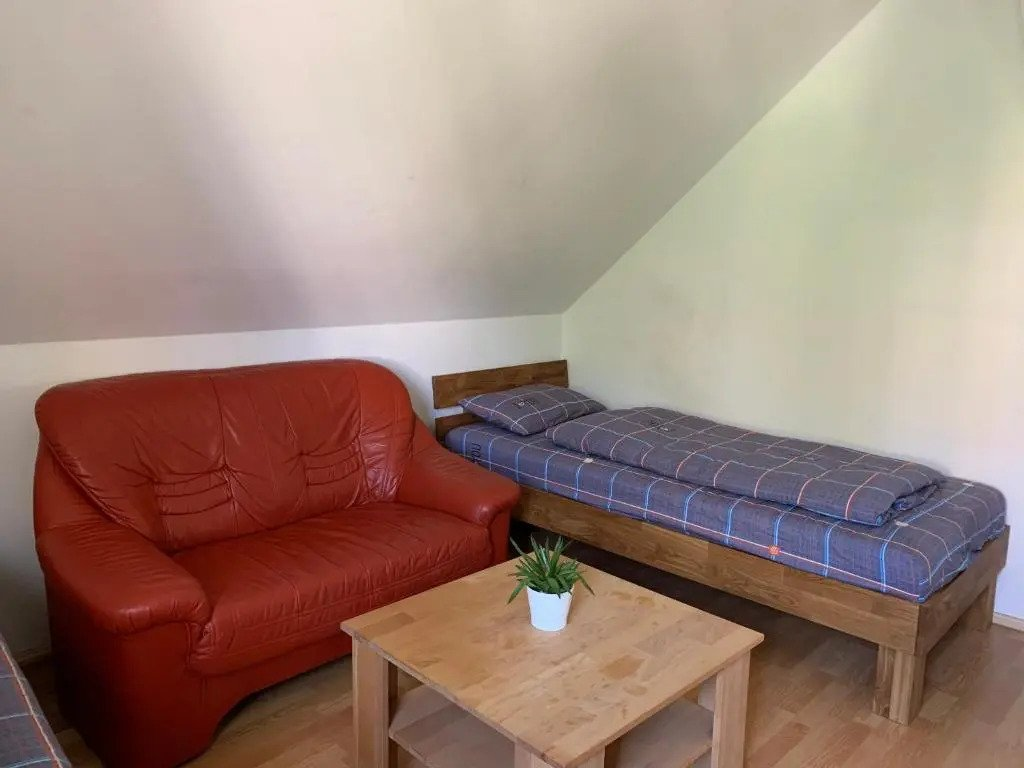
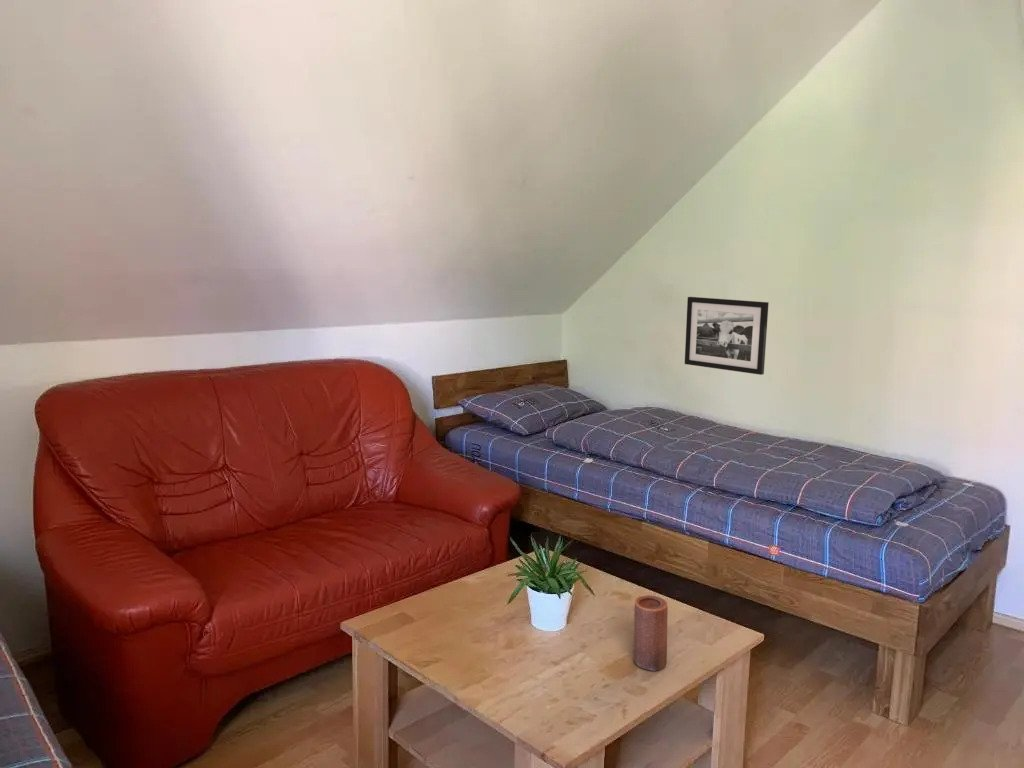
+ picture frame [684,296,770,376]
+ candle [633,594,669,672]
